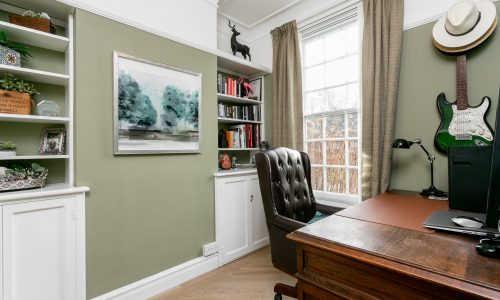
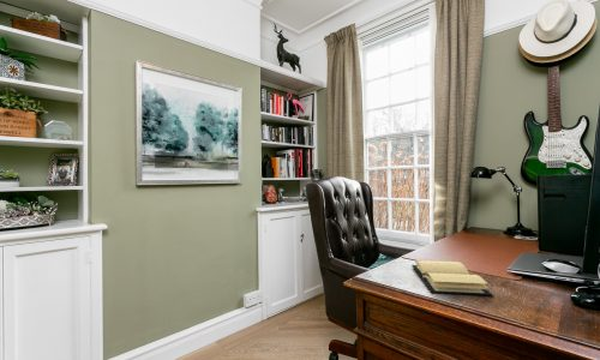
+ book [410,259,494,296]
